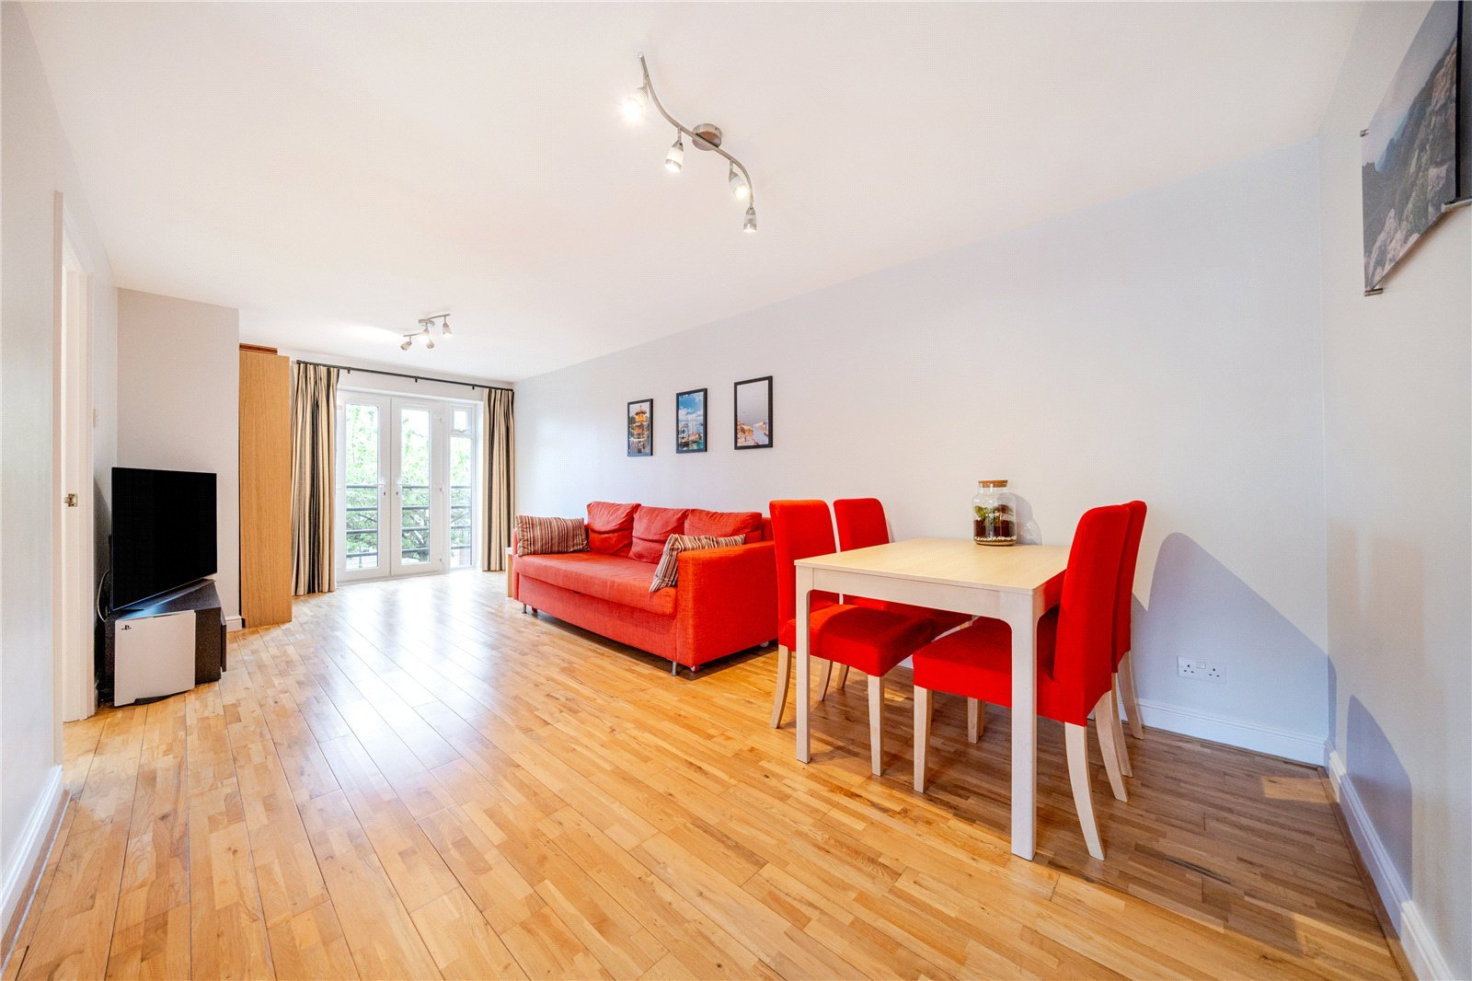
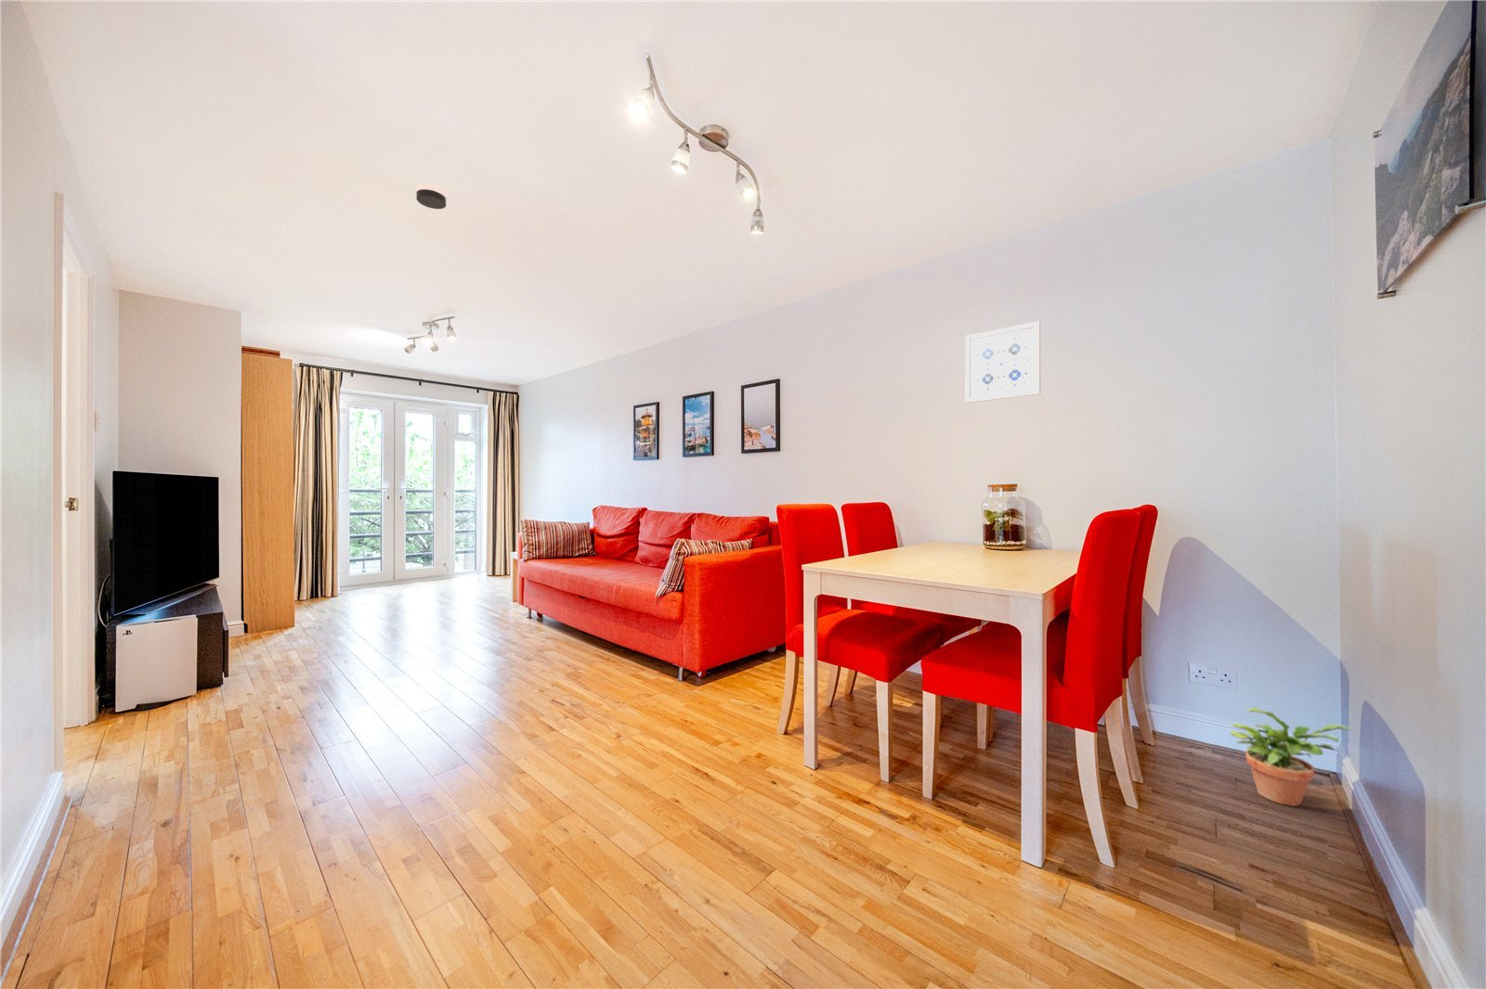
+ potted plant [1229,706,1353,807]
+ smoke detector [415,182,446,210]
+ wall art [965,321,1042,404]
